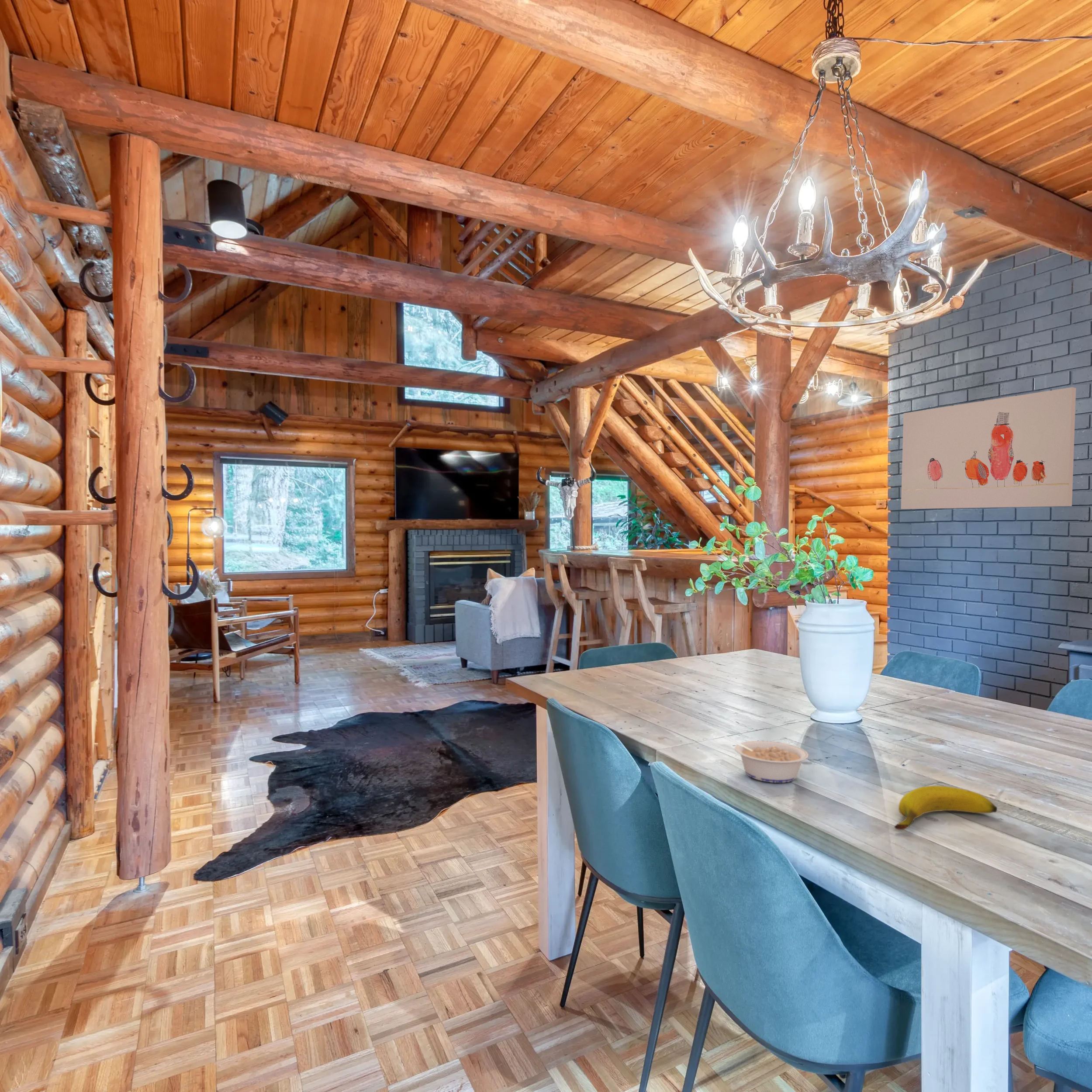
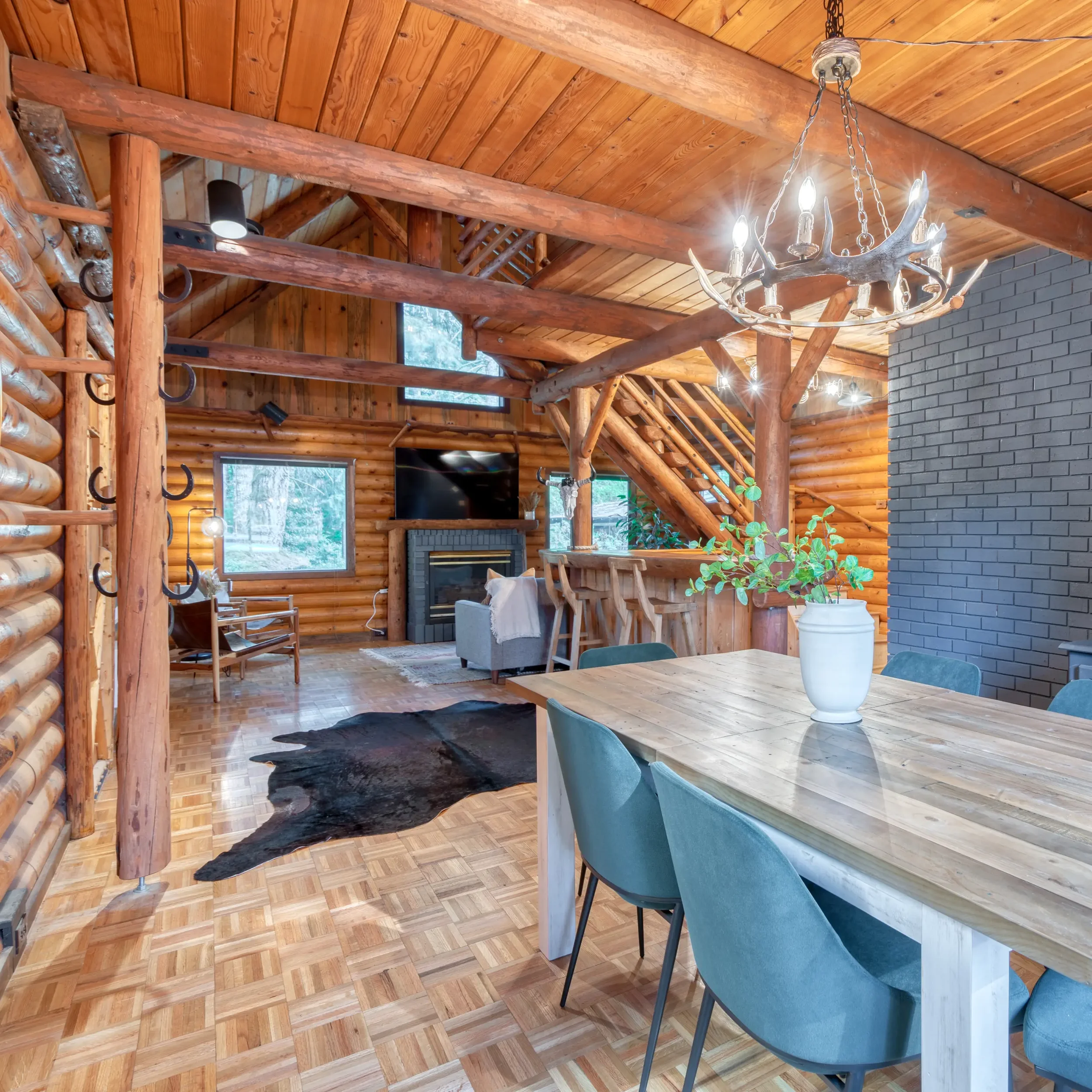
- banana [894,785,998,830]
- legume [724,735,809,783]
- wall art [901,387,1076,510]
